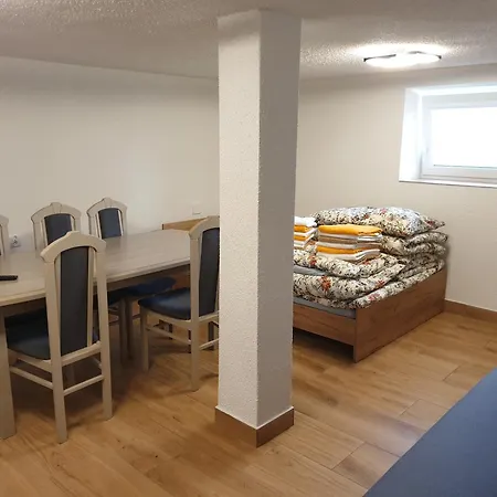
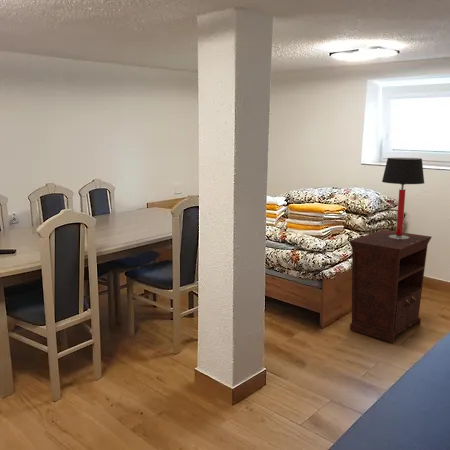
+ nightstand [348,229,432,344]
+ table lamp [381,157,426,239]
